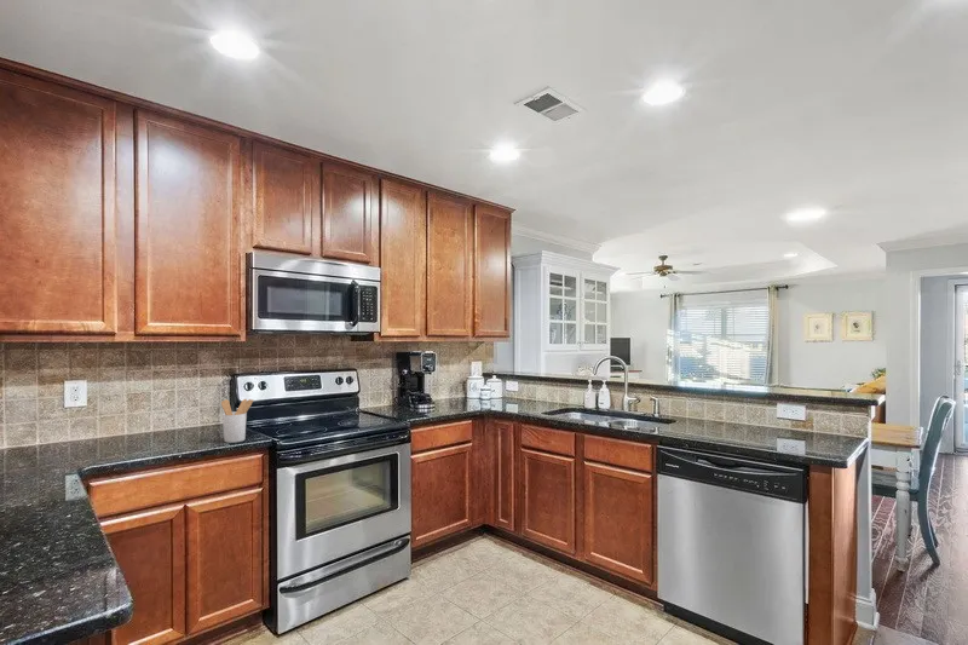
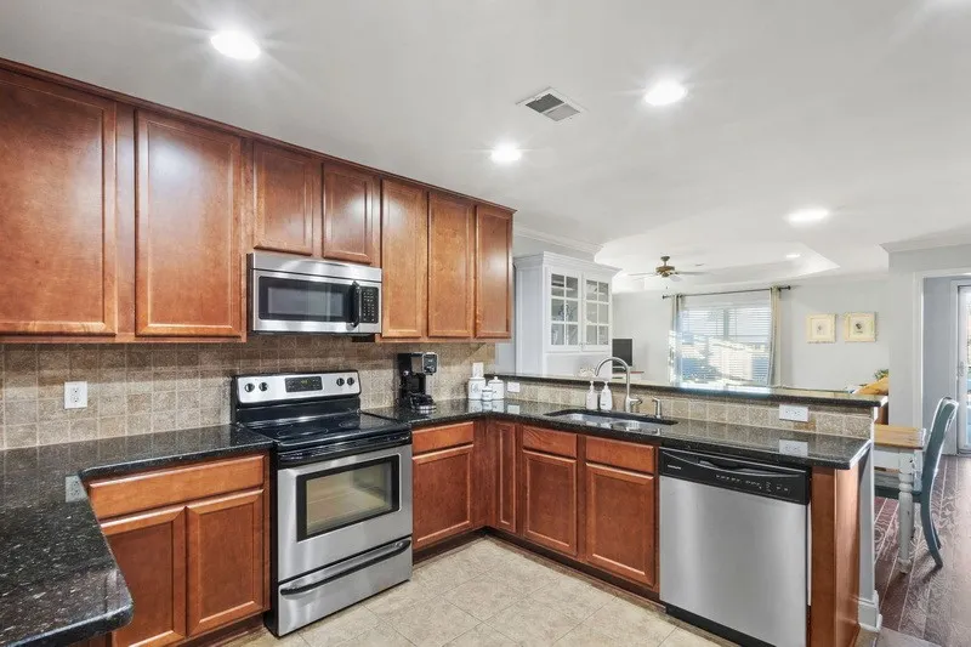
- utensil holder [220,398,254,444]
